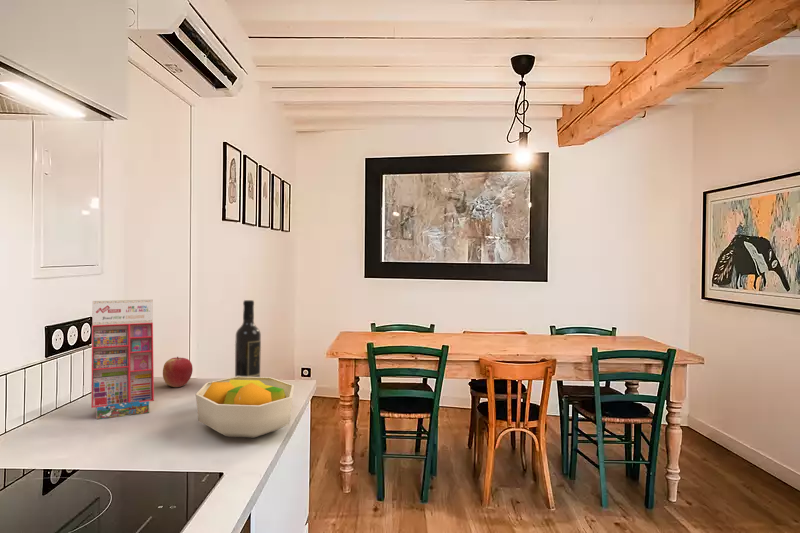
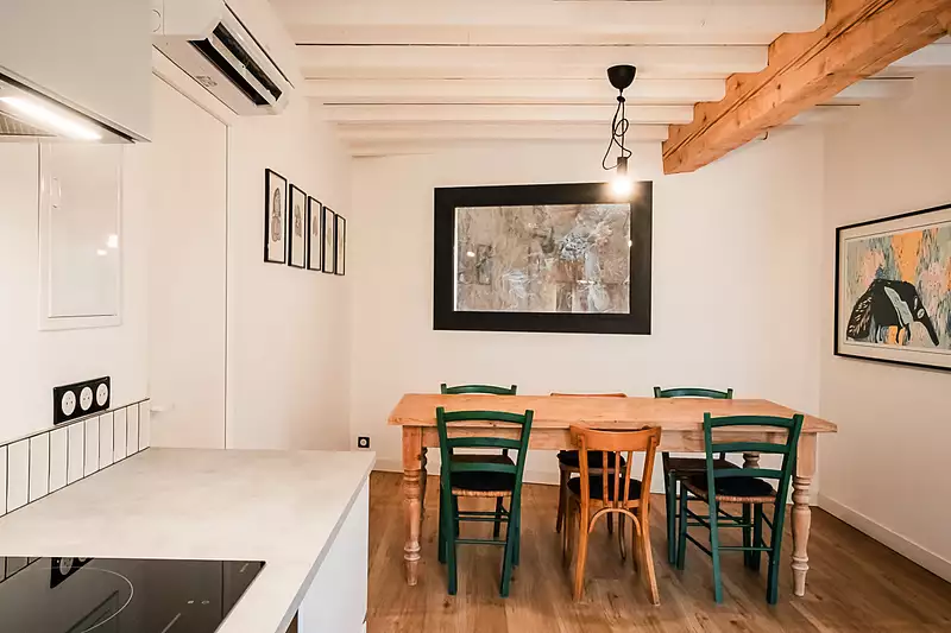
- gift box [90,299,155,420]
- wine bottle [234,299,262,377]
- apple [162,356,194,388]
- fruit bowl [195,376,295,439]
